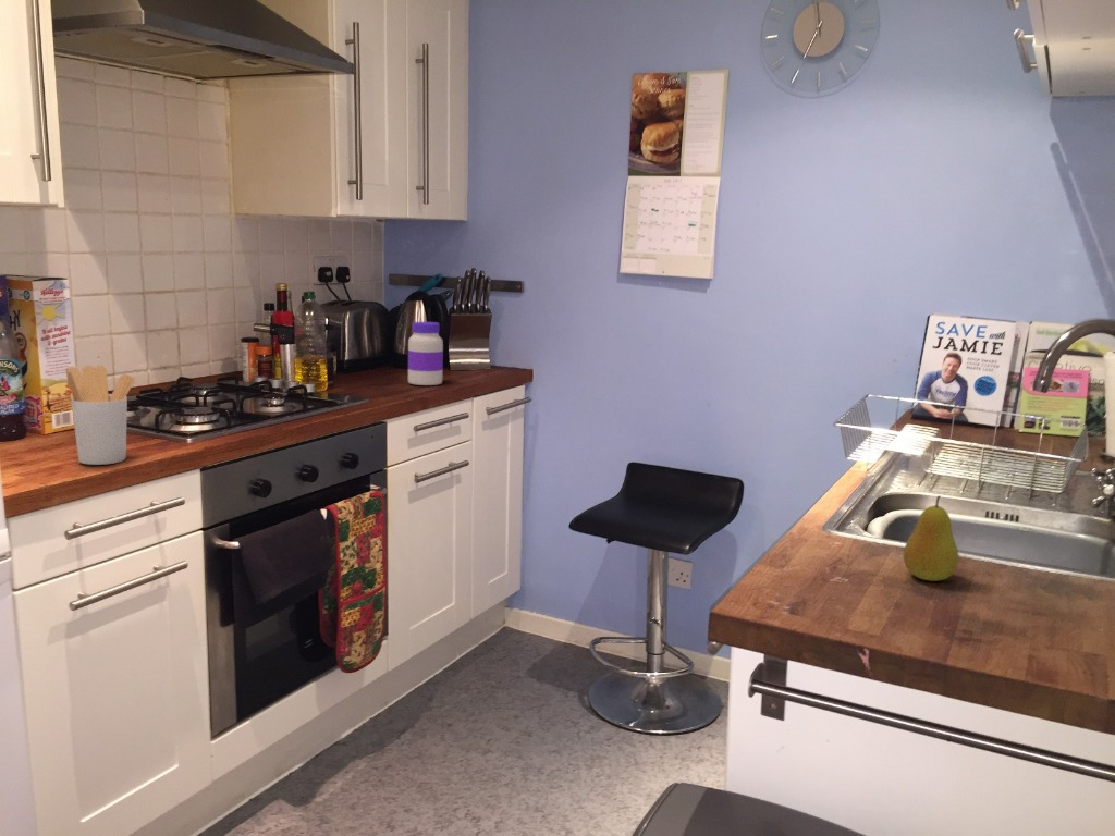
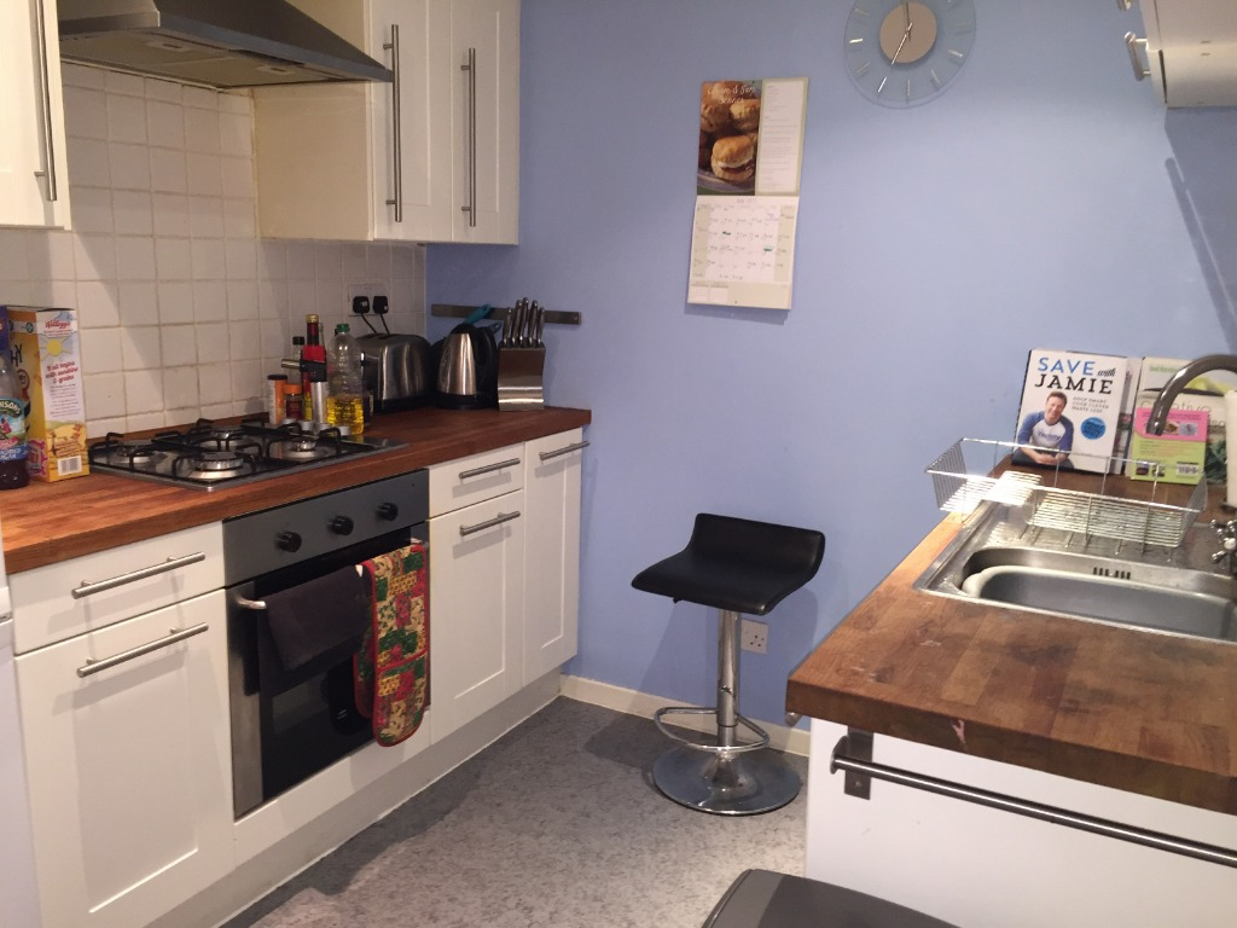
- utensil holder [64,365,136,466]
- fruit [902,494,960,582]
- jar [407,321,444,386]
